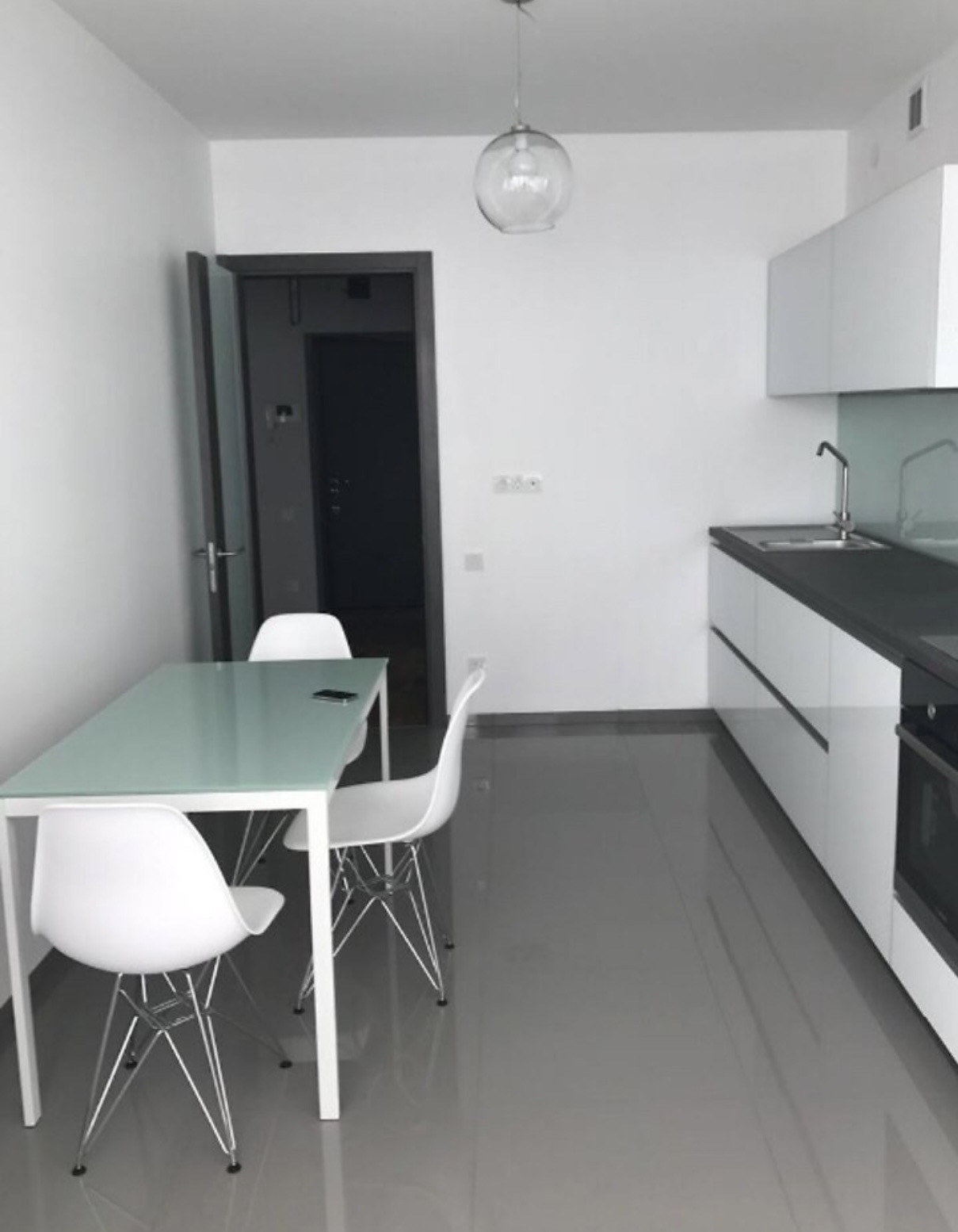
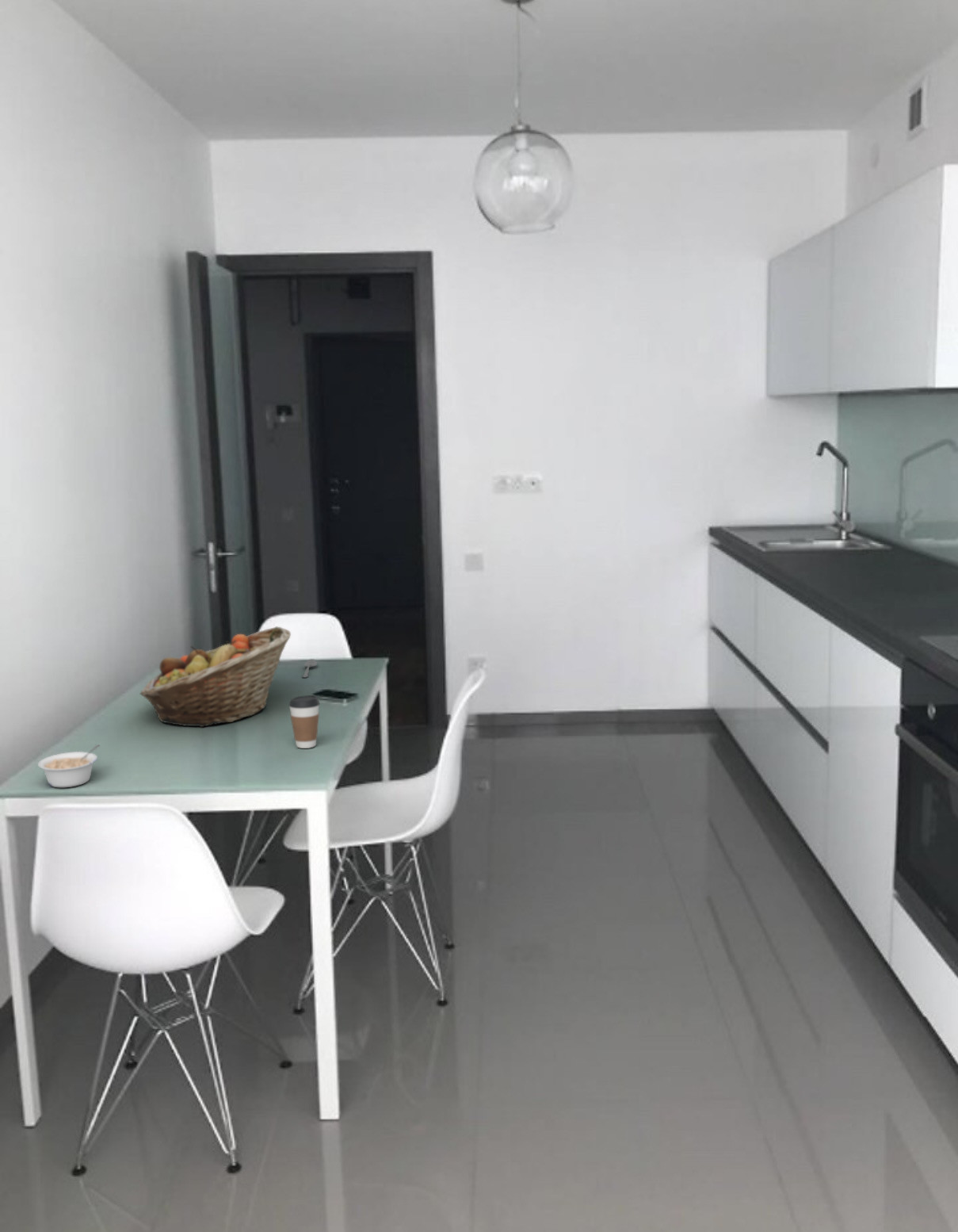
+ coffee cup [288,694,320,749]
+ legume [37,744,101,788]
+ fruit basket [139,626,292,728]
+ spoon [302,658,318,679]
